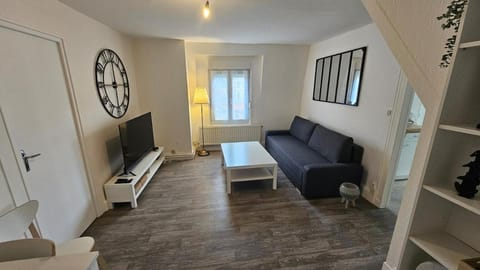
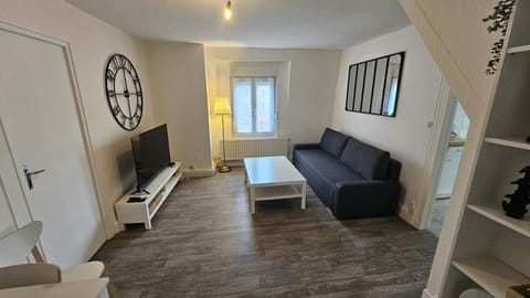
- planter [339,182,361,210]
